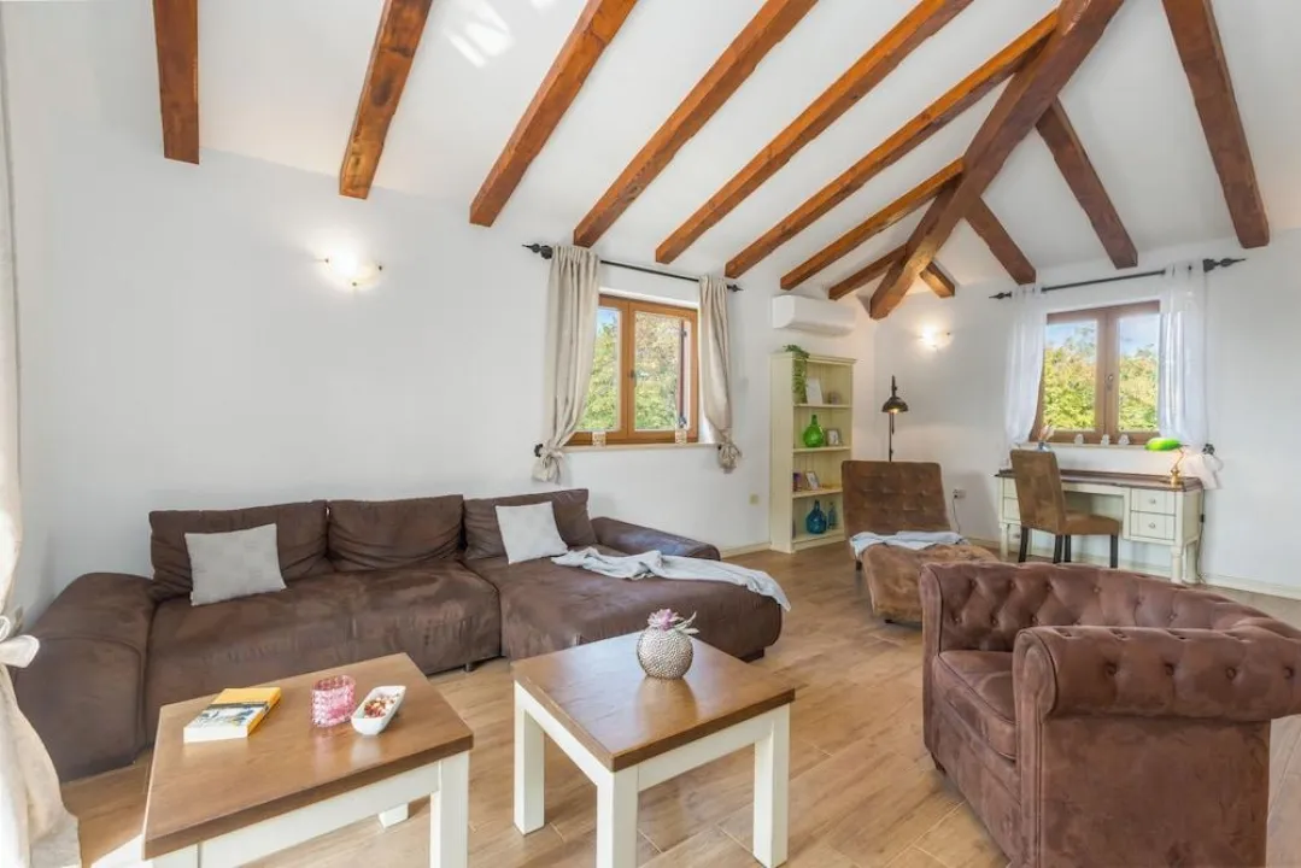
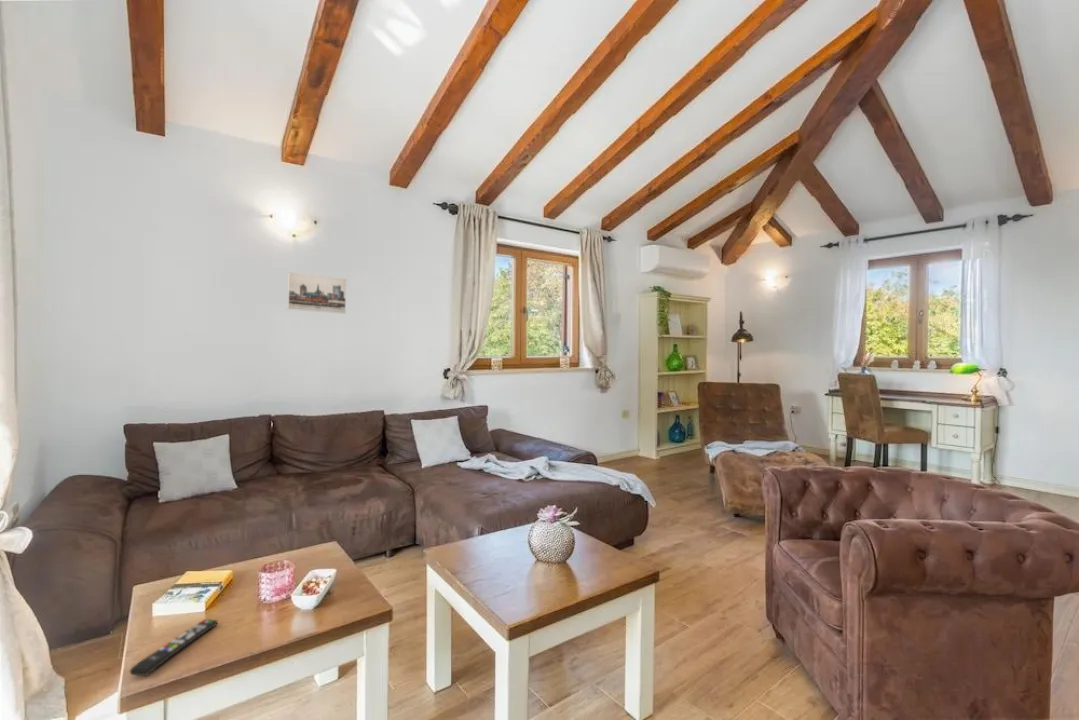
+ remote control [128,618,219,677]
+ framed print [286,271,348,315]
